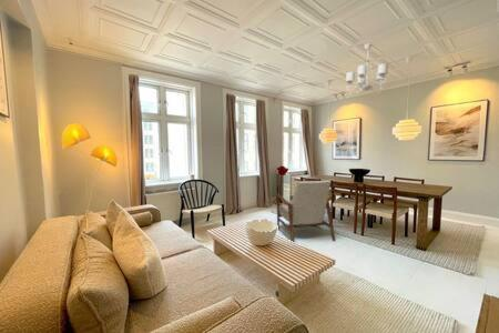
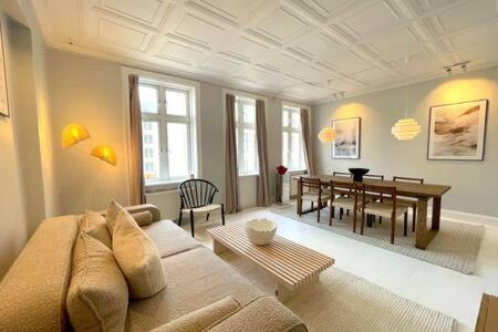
- chandelier [345,43,389,99]
- armchair [276,180,336,243]
